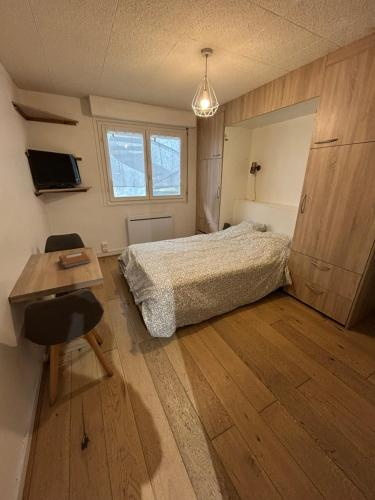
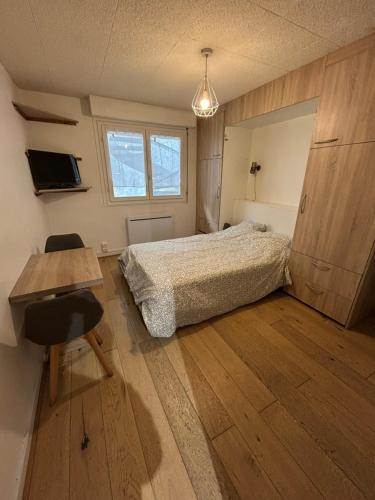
- notebook [58,251,91,270]
